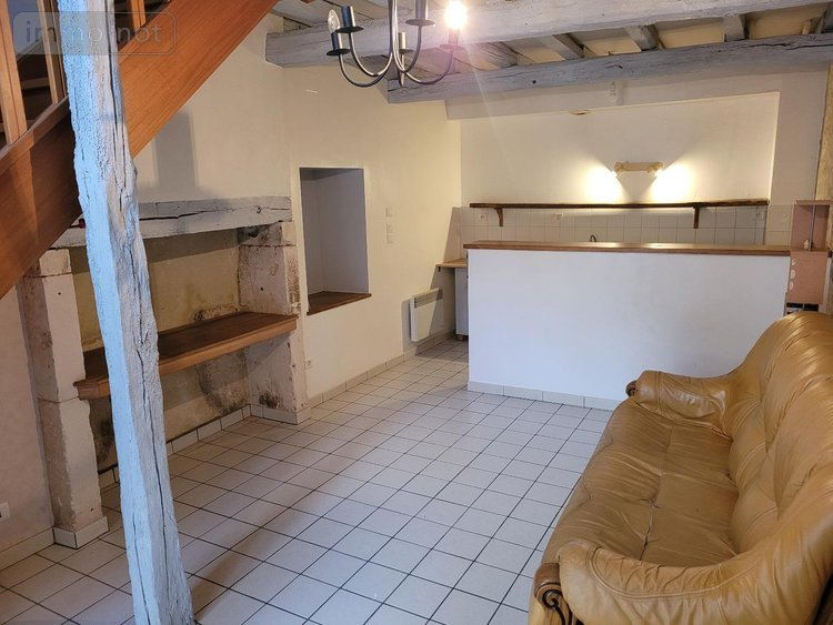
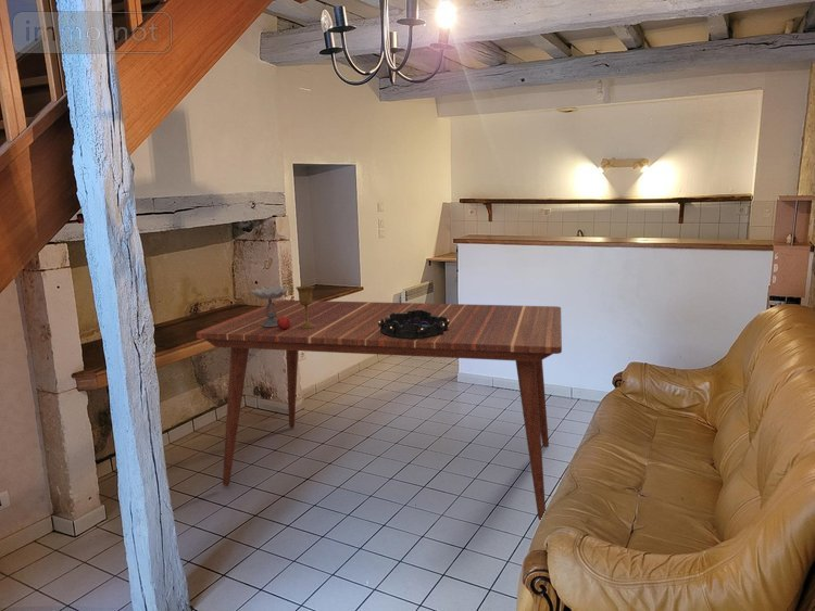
+ dining table [196,298,563,521]
+ decorative bowl [378,309,450,340]
+ goblet [250,285,315,330]
